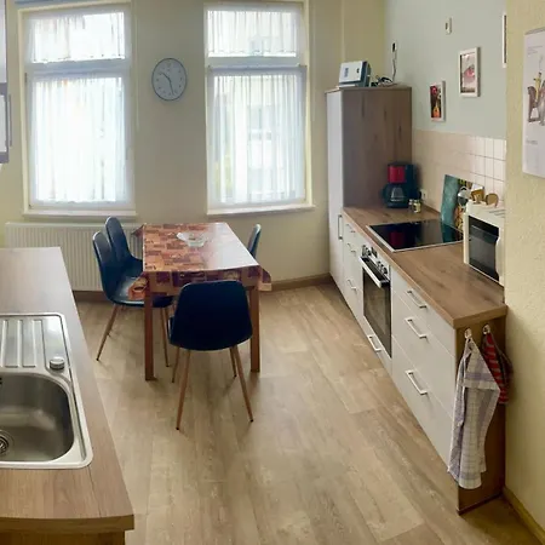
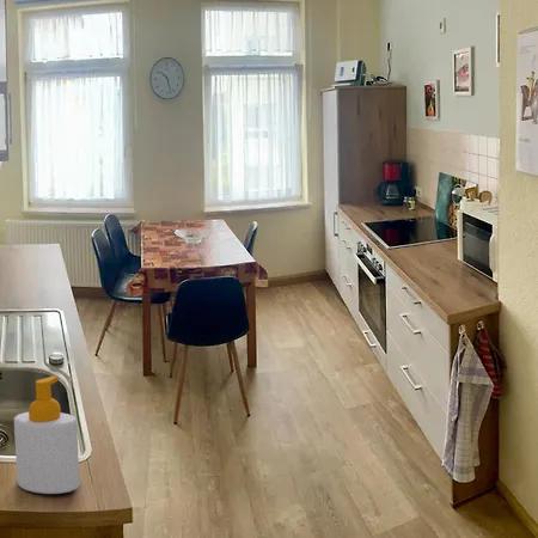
+ soap bottle [13,375,81,495]
